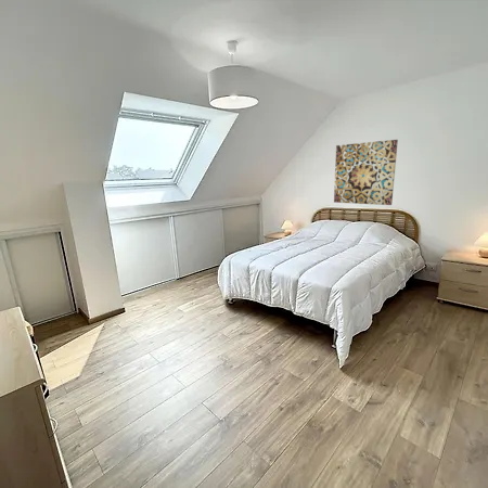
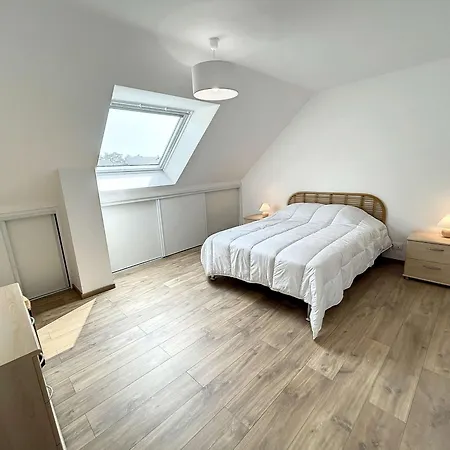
- wall art [333,139,399,206]
